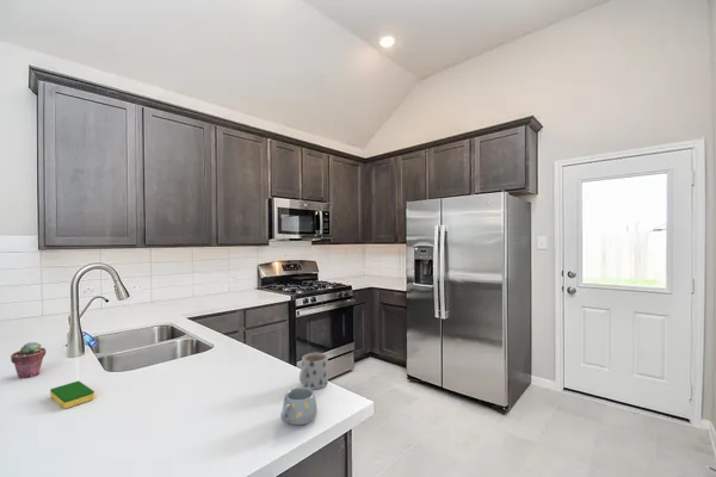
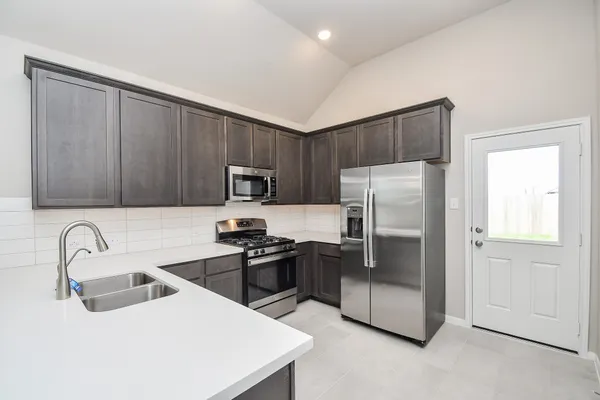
- mug [279,386,319,426]
- potted succulent [10,341,47,379]
- dish sponge [49,380,95,410]
- mug [298,352,329,390]
